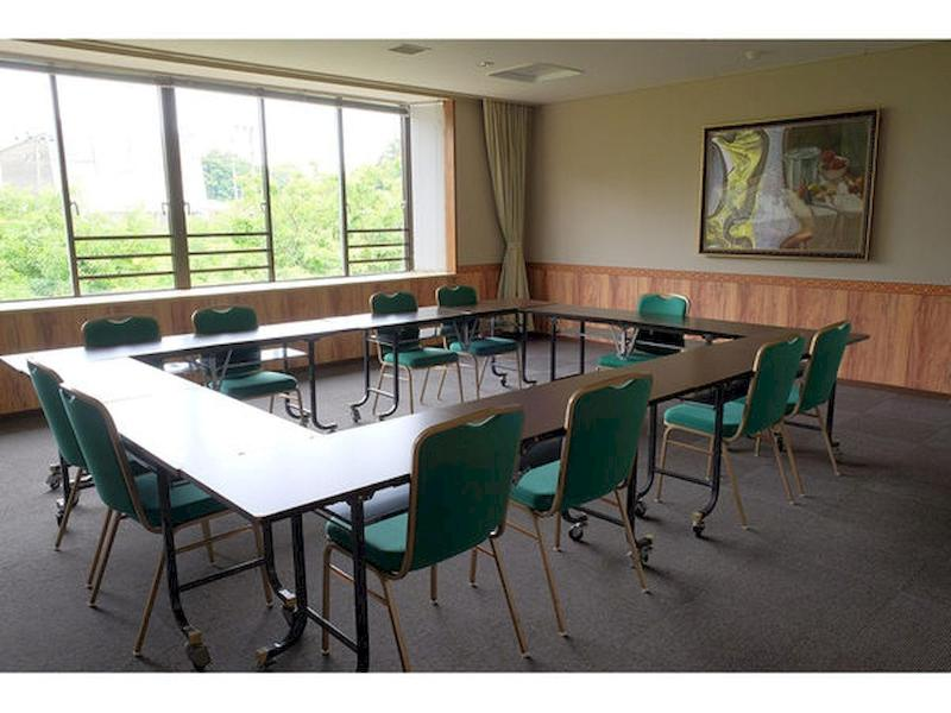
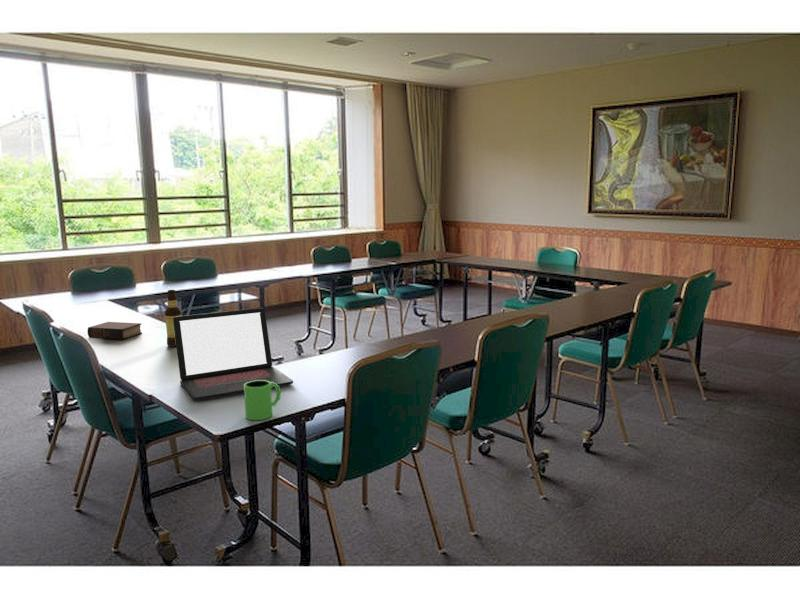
+ bottle [164,289,182,348]
+ mug [243,380,282,421]
+ book [87,321,143,341]
+ laptop [173,307,294,401]
